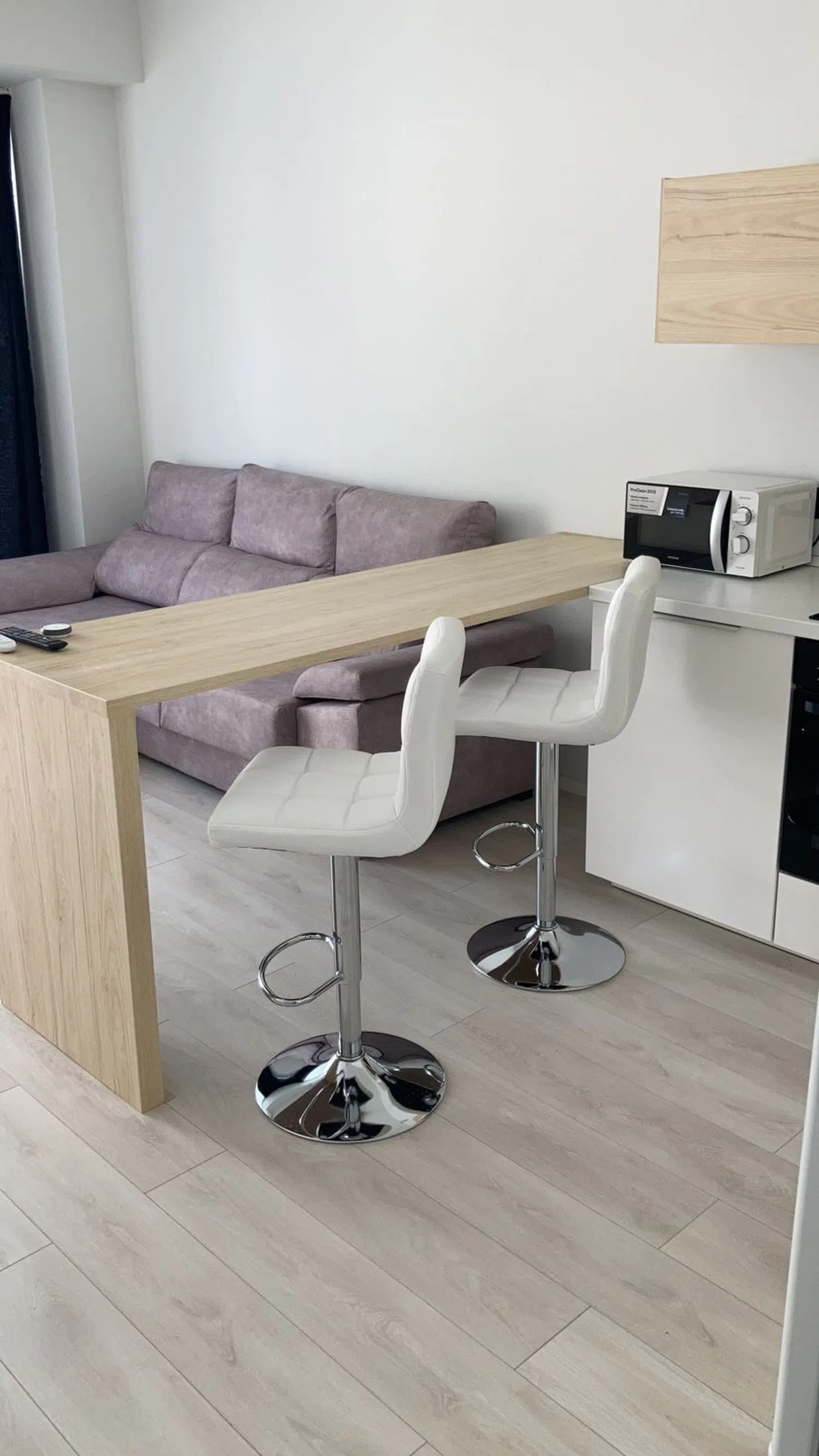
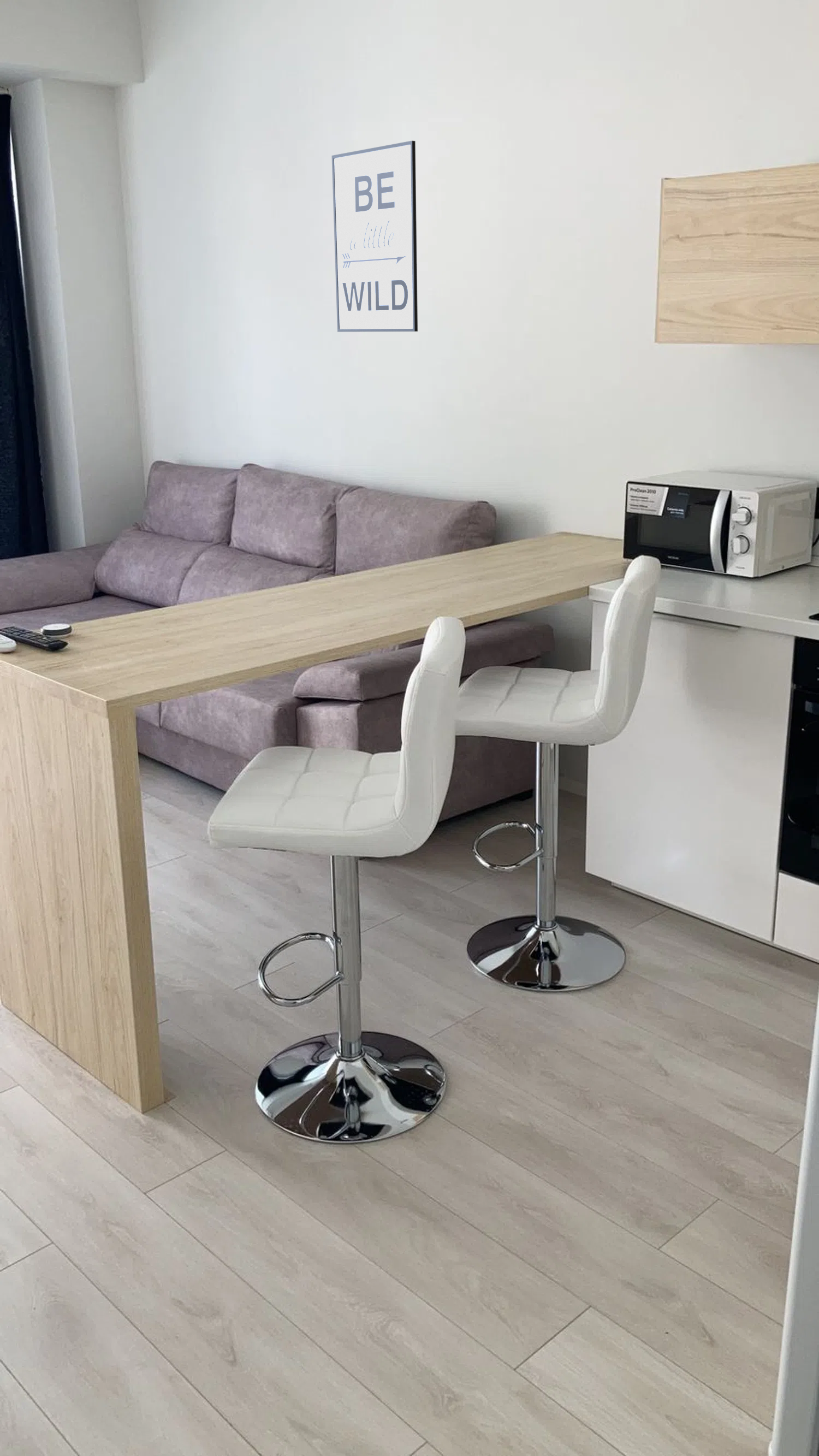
+ wall art [331,140,418,333]
